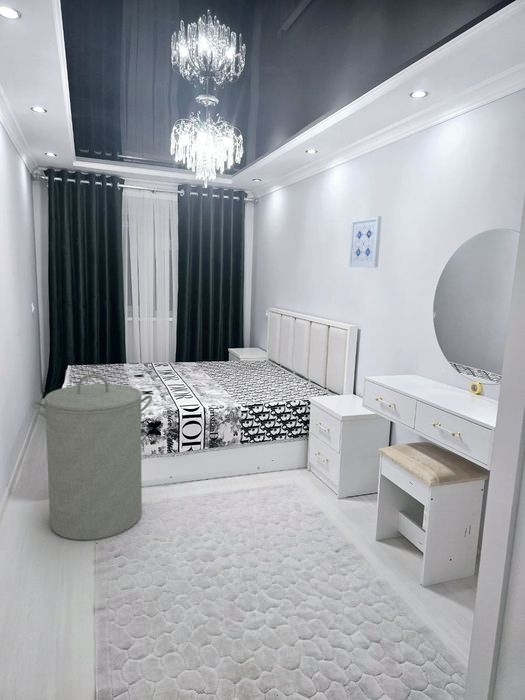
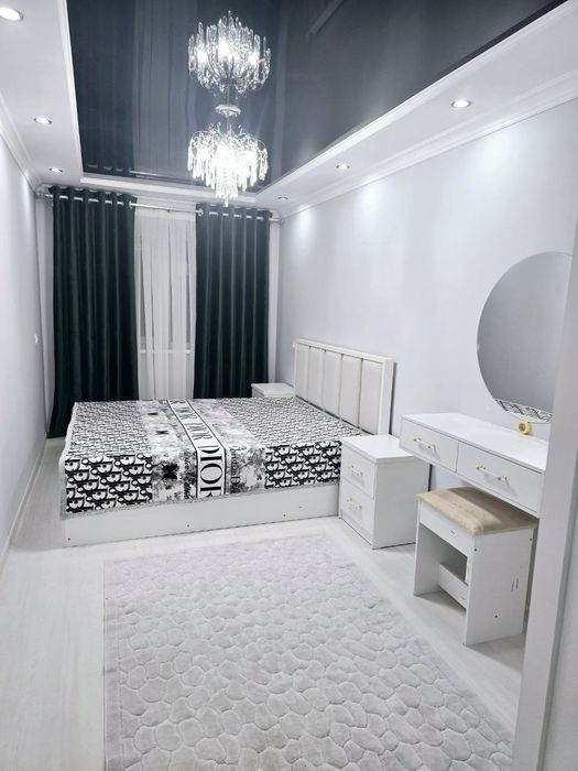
- laundry hamper [31,373,153,541]
- wall art [348,215,382,268]
